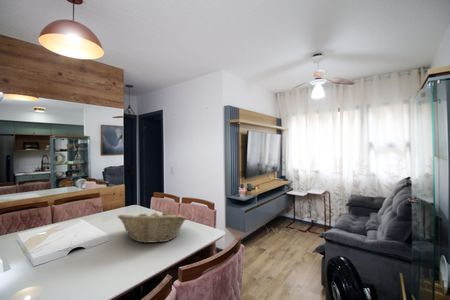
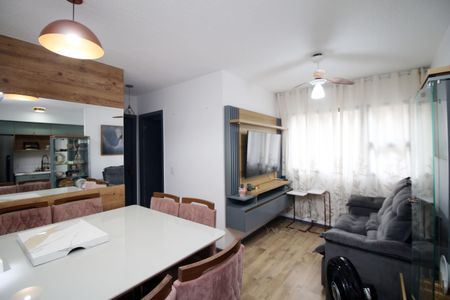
- fruit basket [116,210,188,244]
